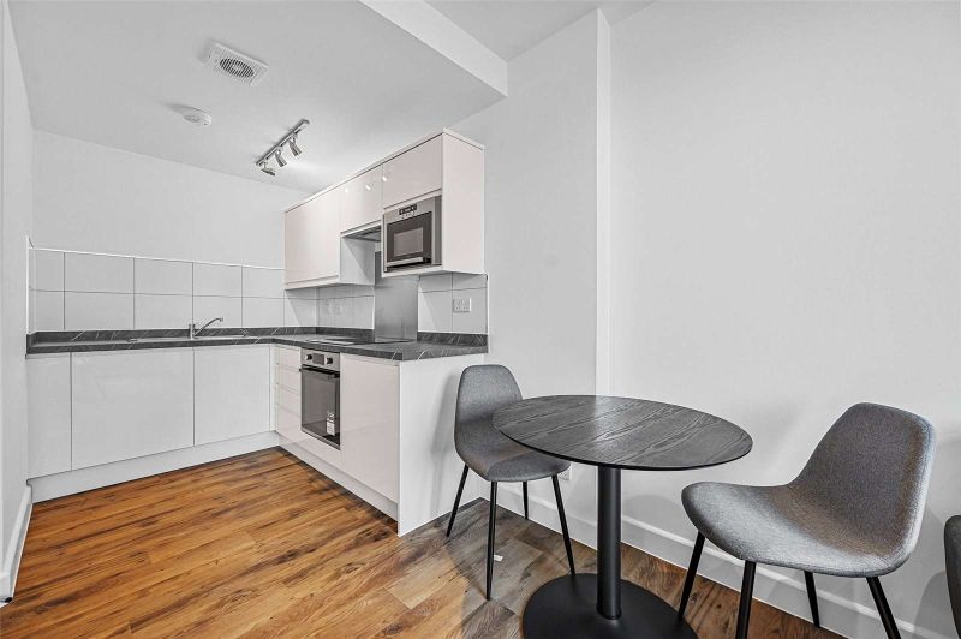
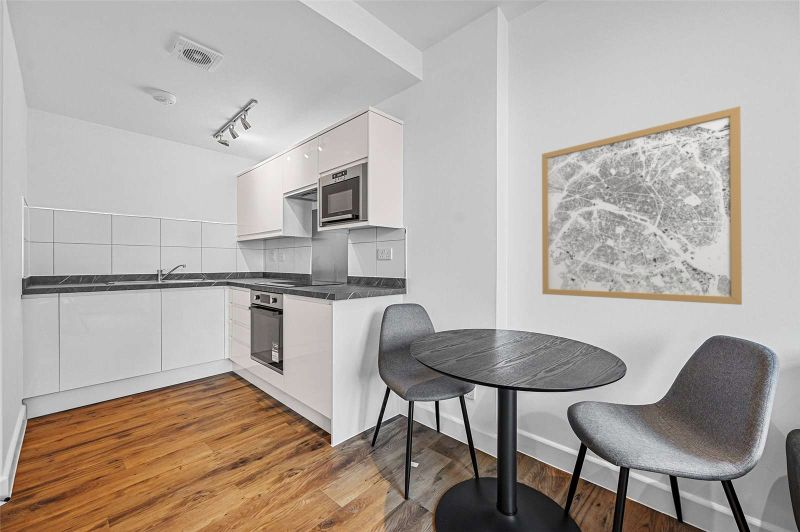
+ wall art [541,105,743,306]
